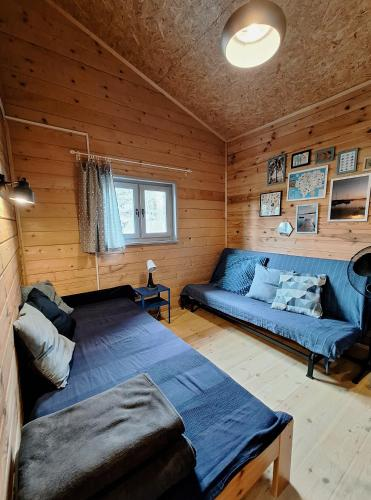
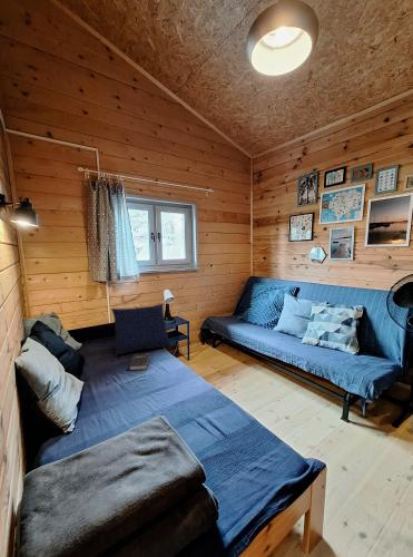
+ cushion [110,302,173,358]
+ hardback book [127,352,151,372]
